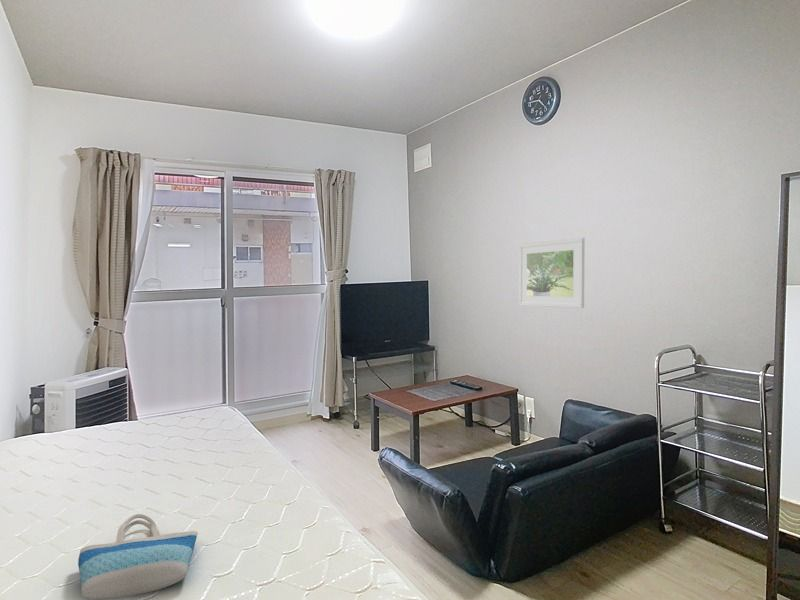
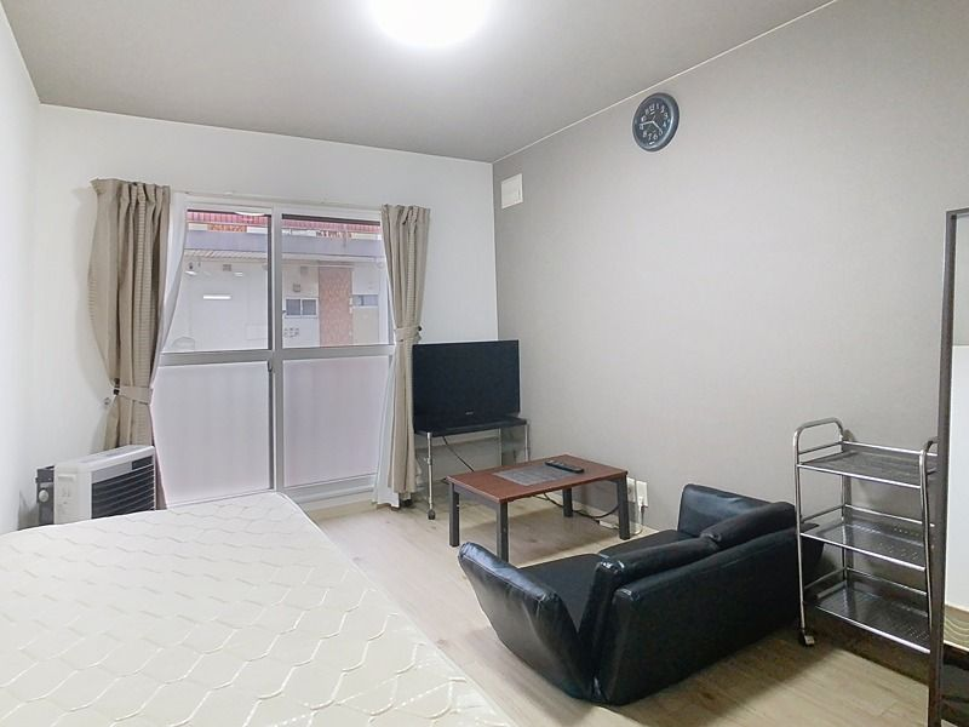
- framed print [518,237,586,309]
- tote bag [77,513,199,600]
